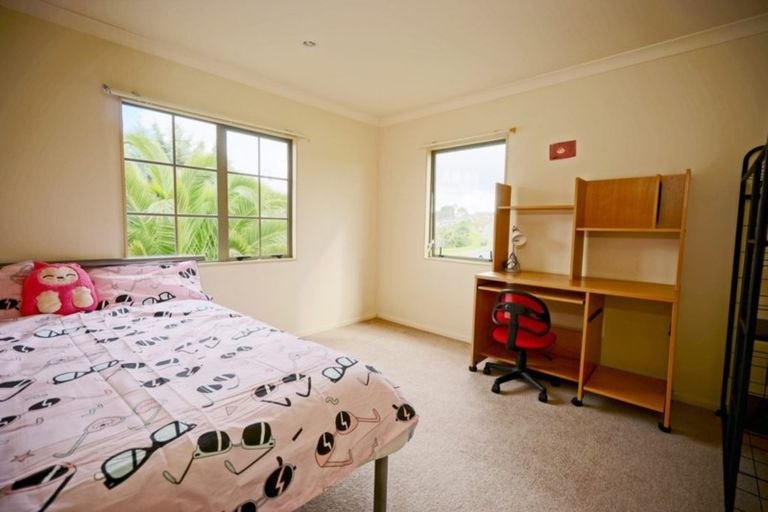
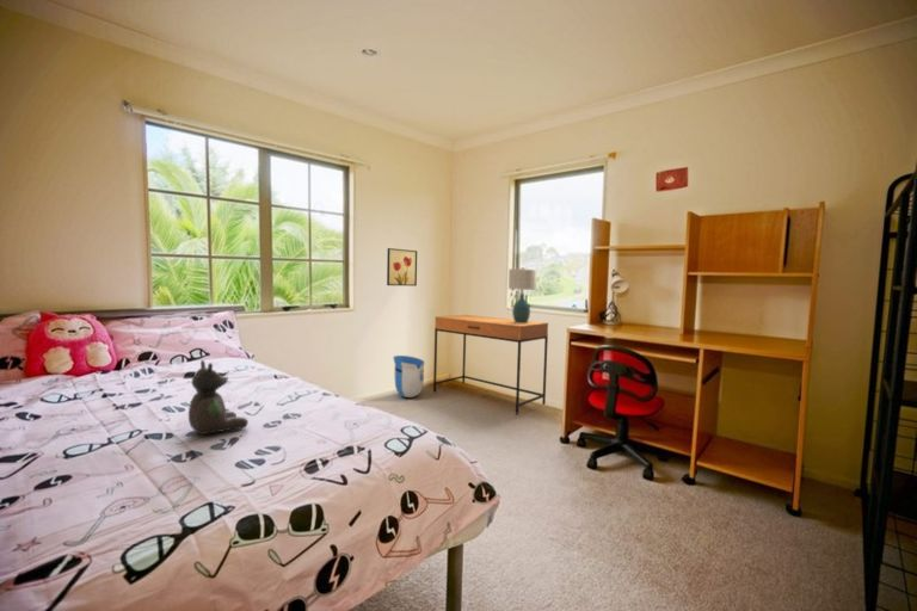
+ stuffed bear [187,359,250,436]
+ wall art [386,247,418,288]
+ sun visor [392,354,426,399]
+ desk [432,314,549,416]
+ table lamp [507,266,538,323]
